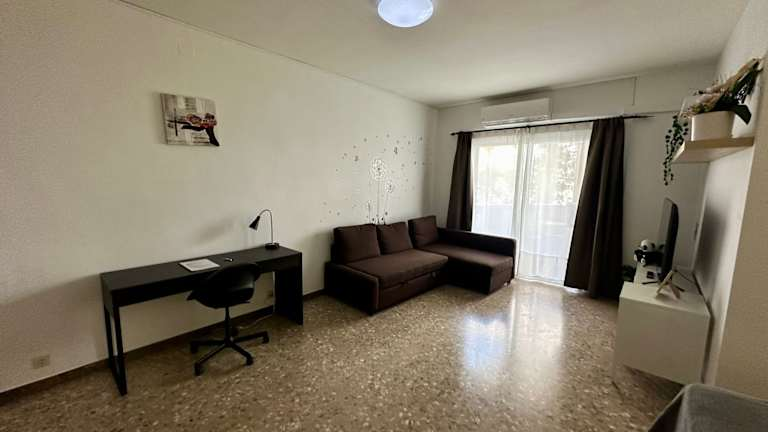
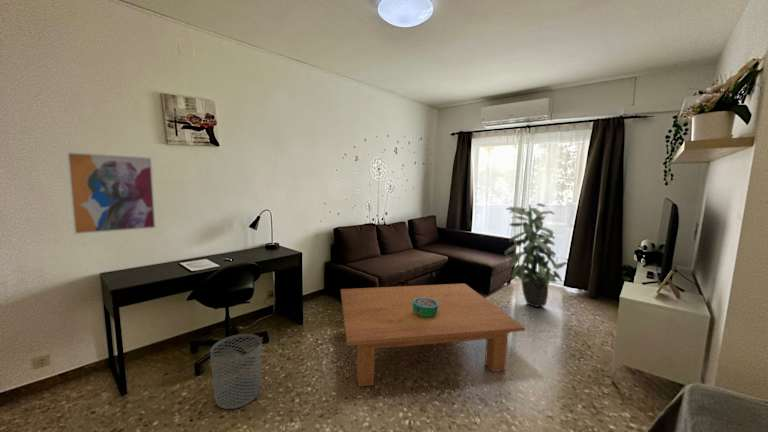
+ wall art [66,151,157,235]
+ decorative bowl [413,297,438,318]
+ coffee table [340,283,526,388]
+ indoor plant [504,202,568,308]
+ waste bin [209,333,263,410]
